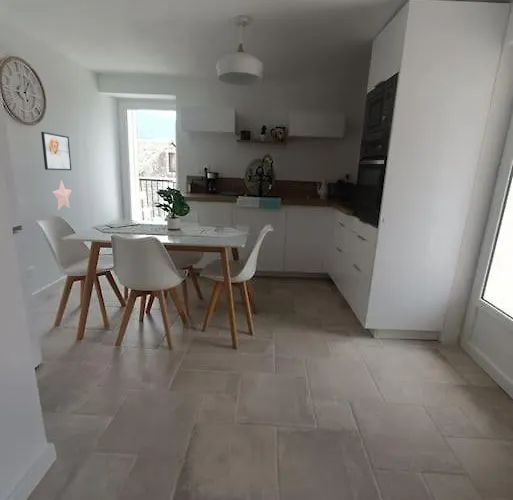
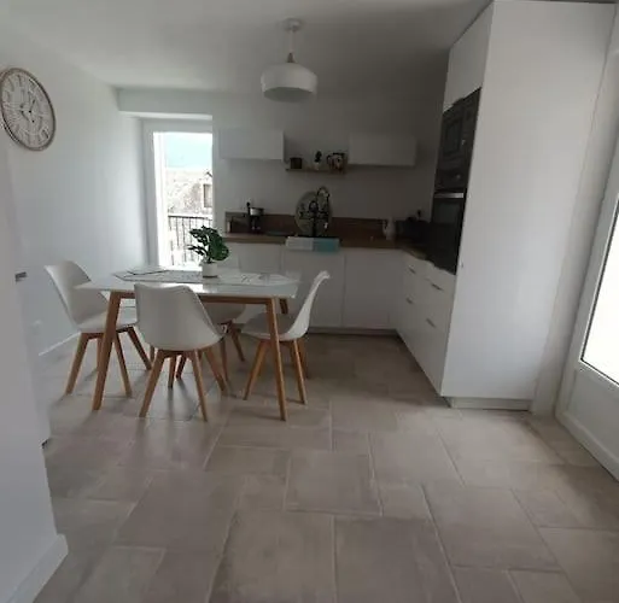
- decorative star [51,179,72,211]
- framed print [40,131,73,171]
